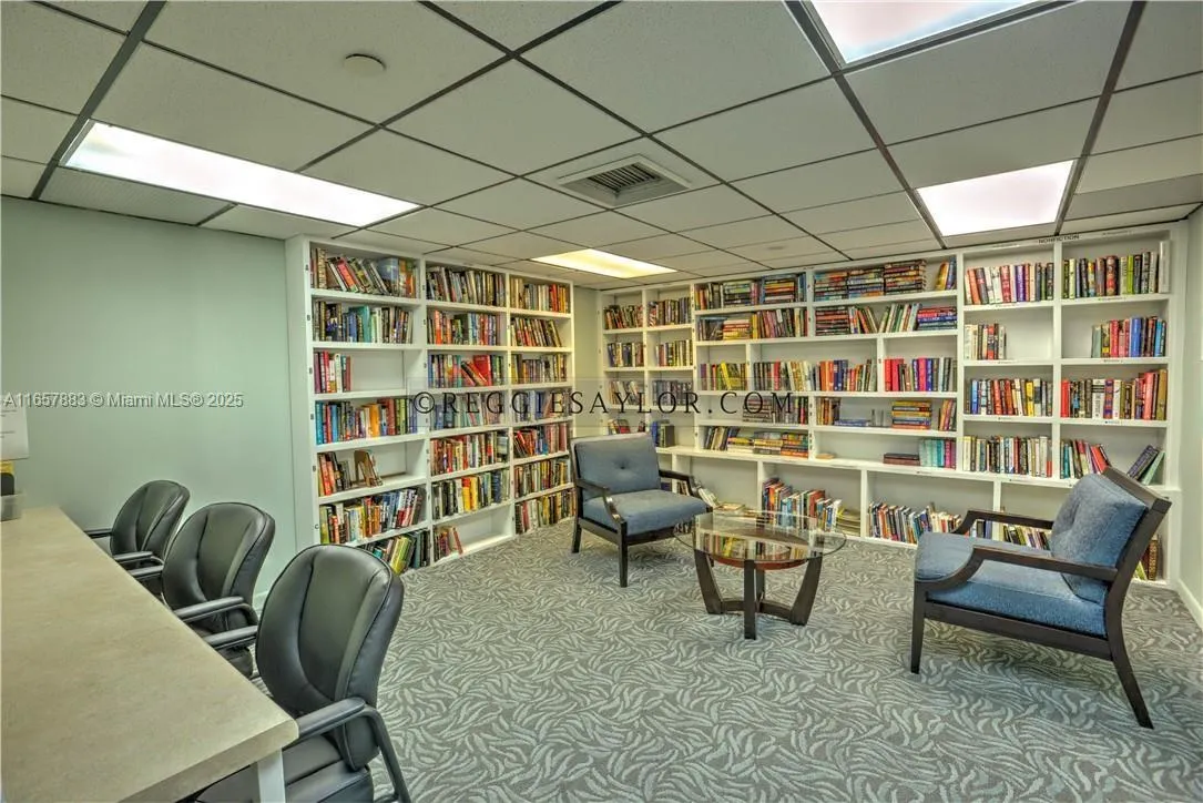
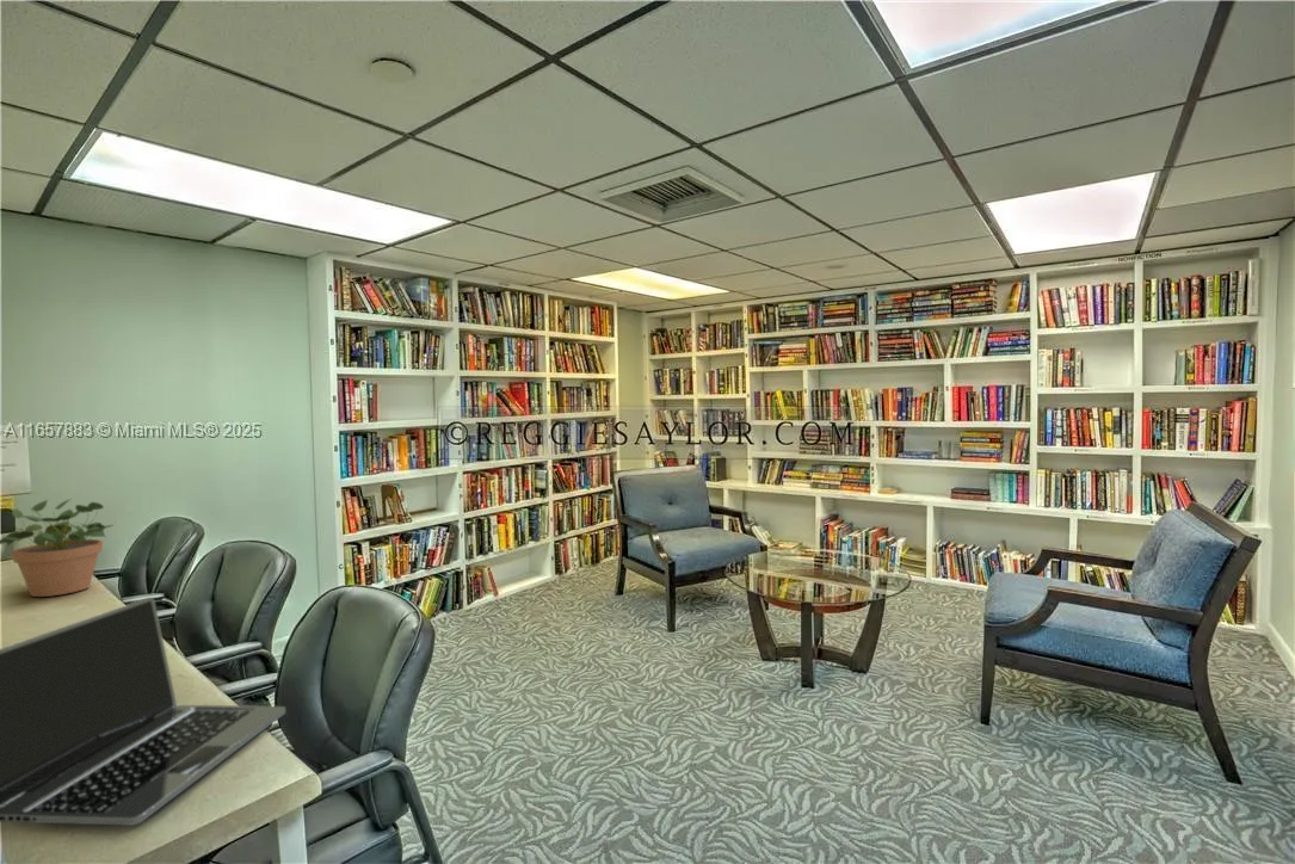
+ laptop [0,597,286,827]
+ potted plant [0,498,113,598]
